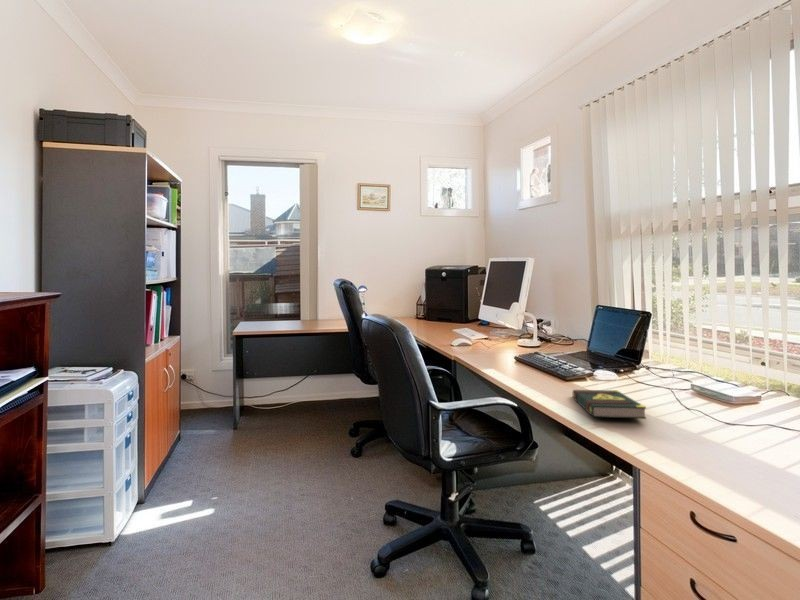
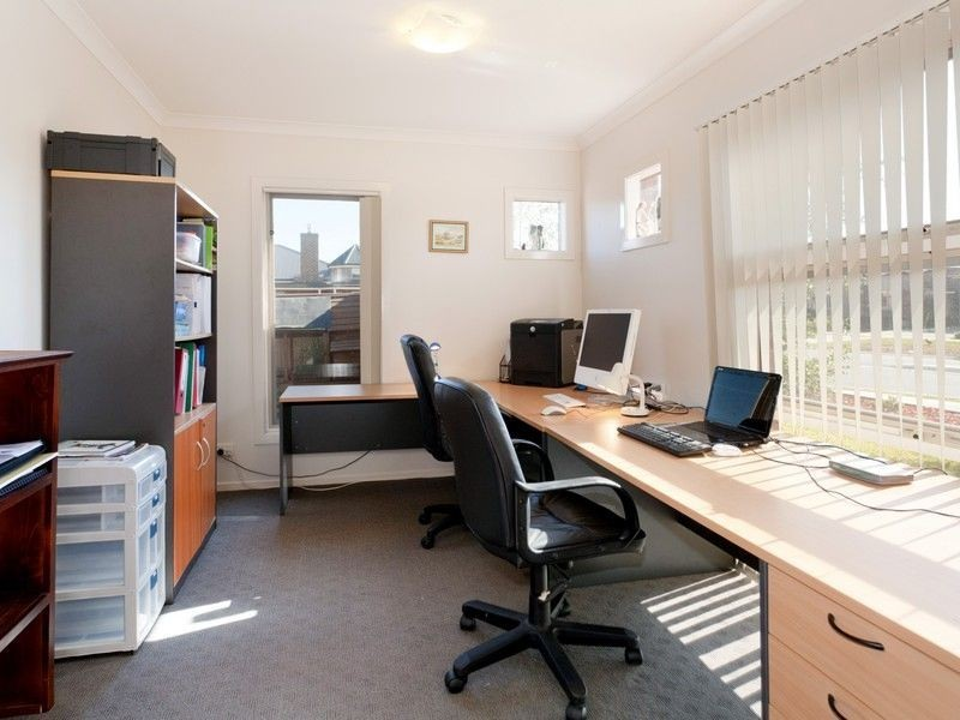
- book [571,389,647,420]
